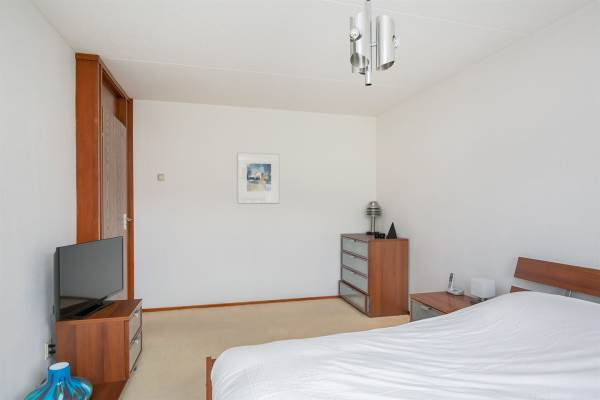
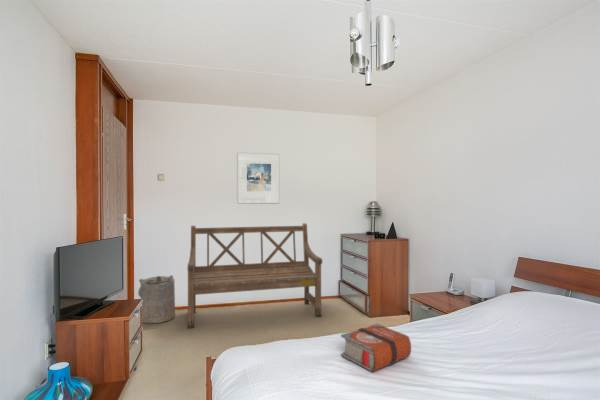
+ bible [340,322,412,373]
+ bench [186,222,323,329]
+ laundry hamper [137,274,176,324]
